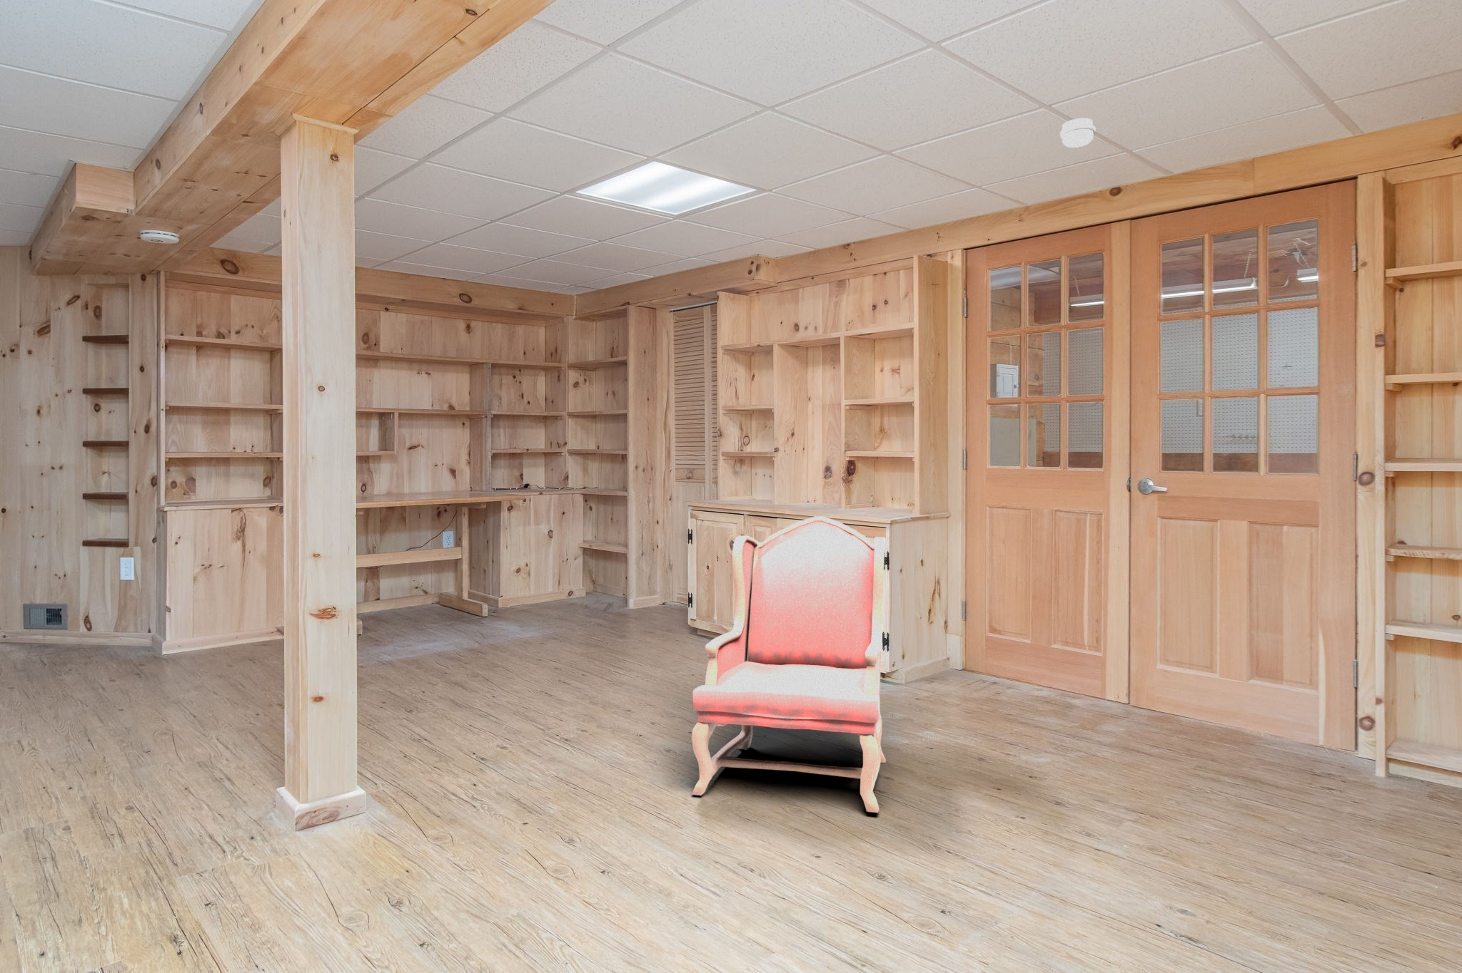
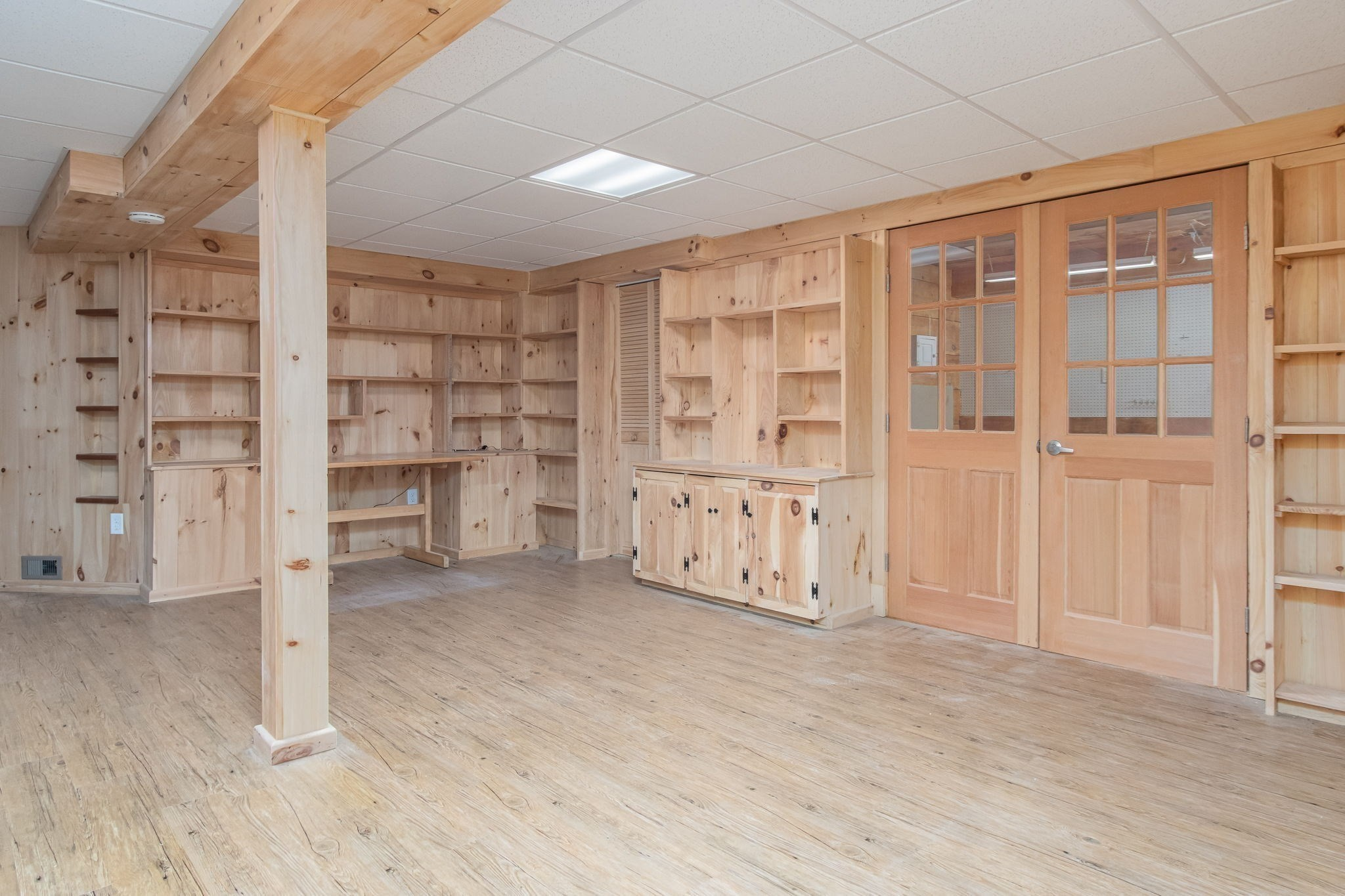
- armchair [691,516,887,813]
- smoke detector [1060,117,1096,149]
